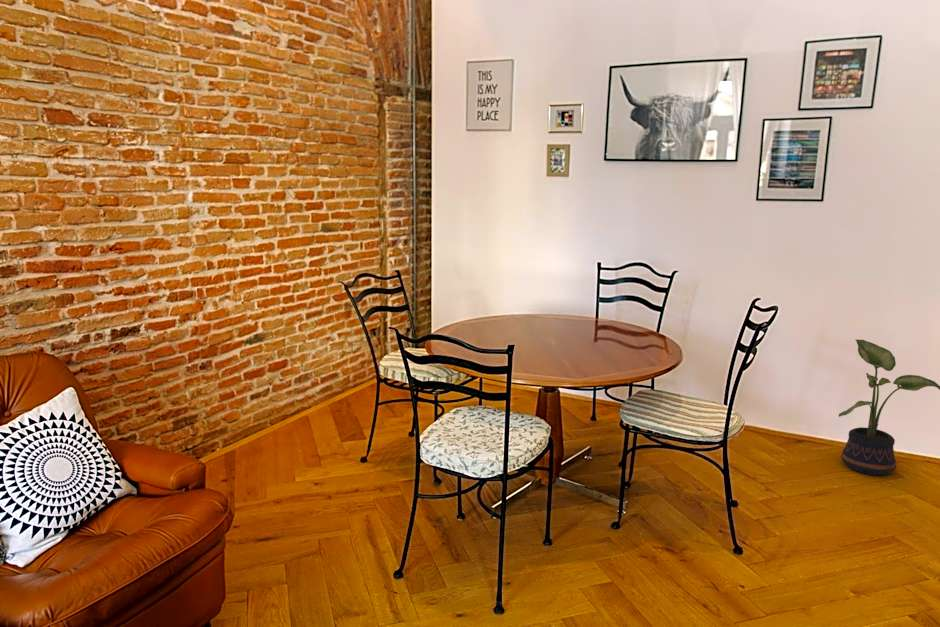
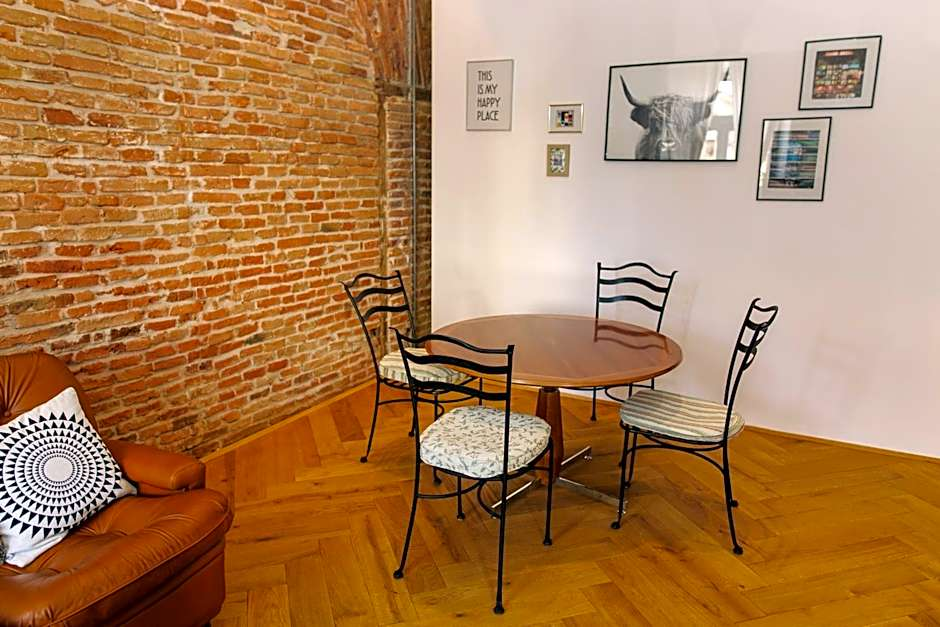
- potted plant [838,339,940,476]
